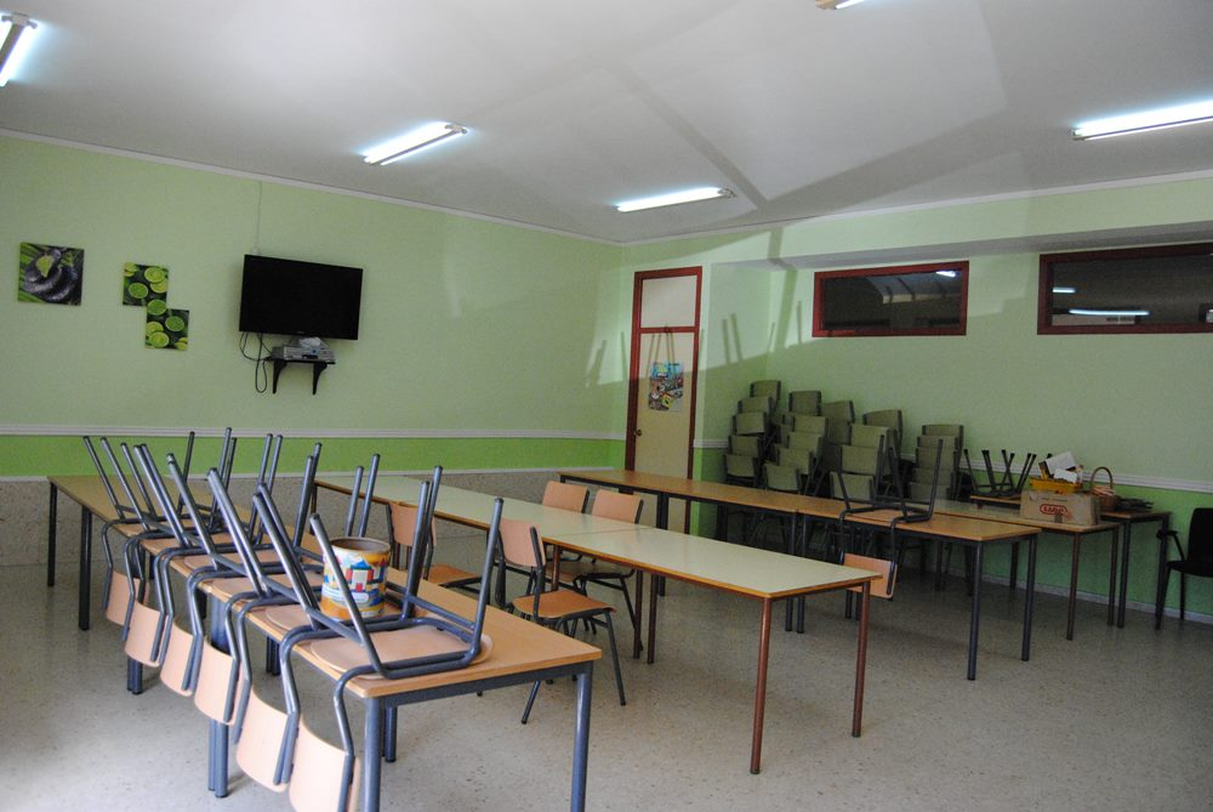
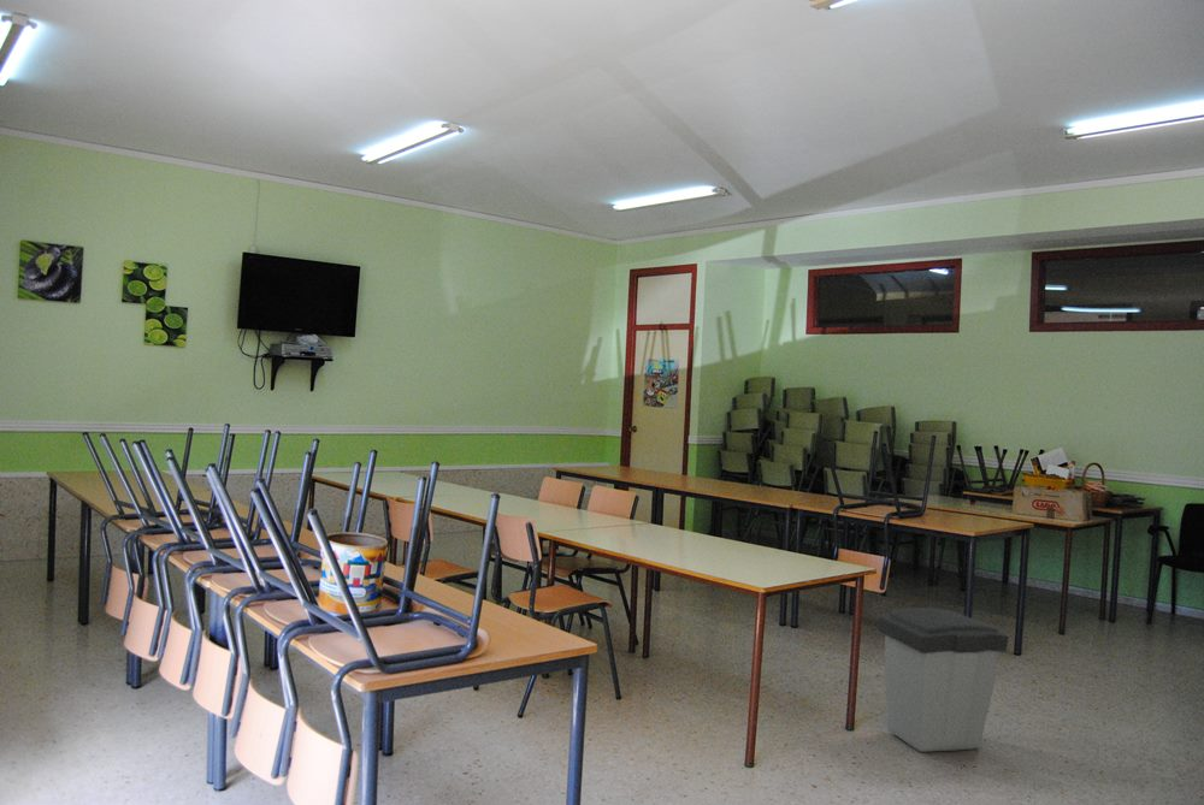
+ trash can [877,606,1010,753]
